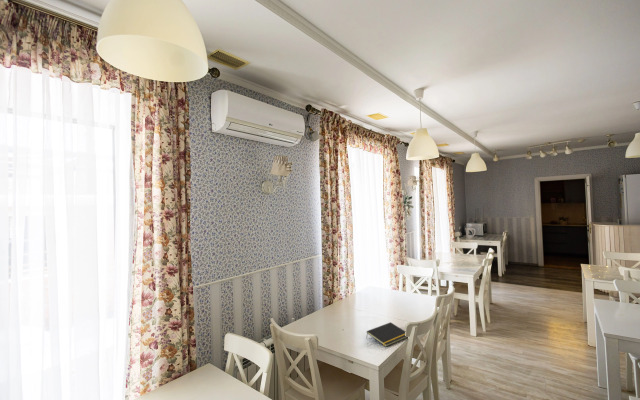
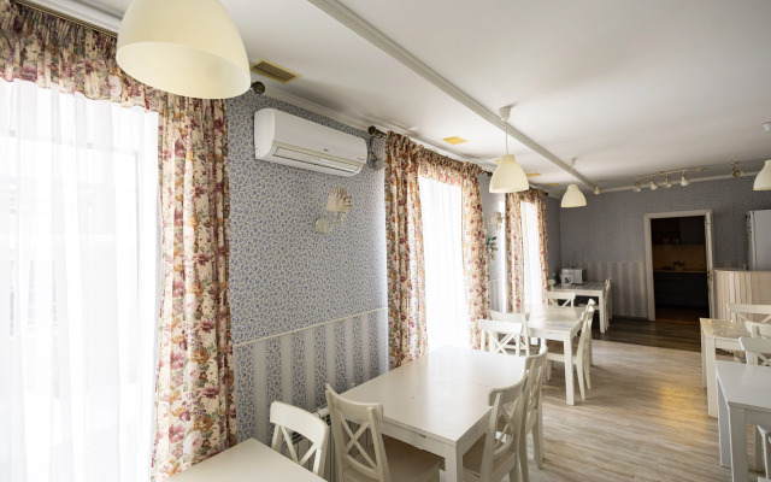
- notepad [365,321,408,348]
